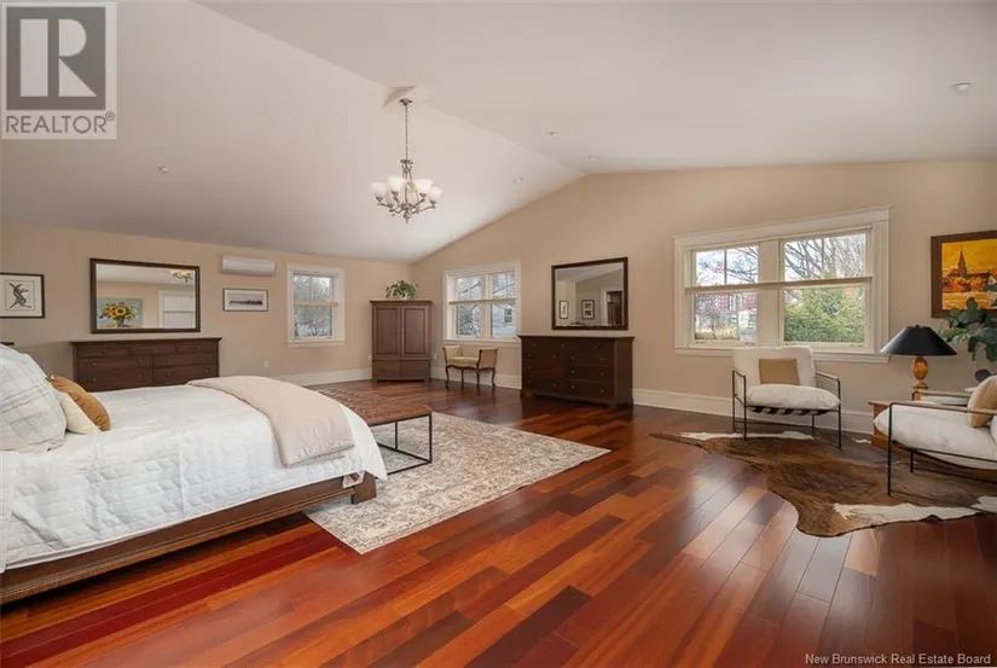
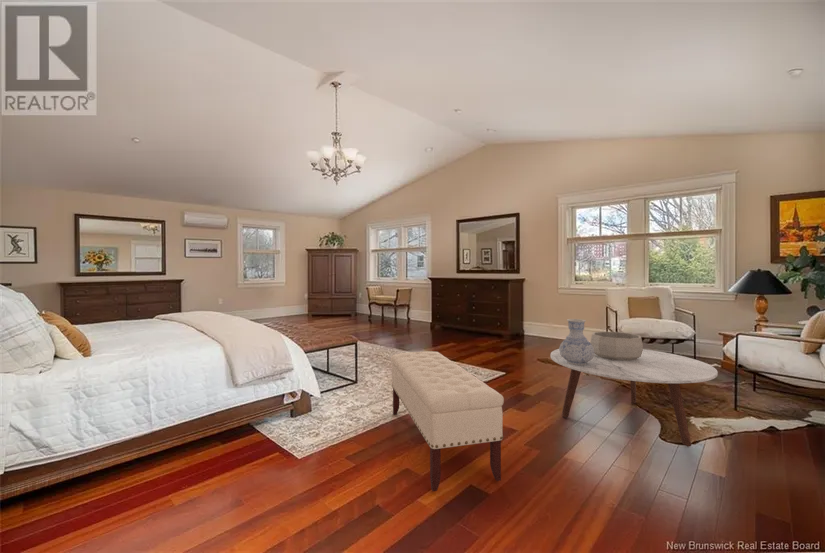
+ bench [390,350,505,492]
+ decorative bowl [590,331,644,361]
+ coffee table [549,348,719,448]
+ vase [558,318,594,365]
